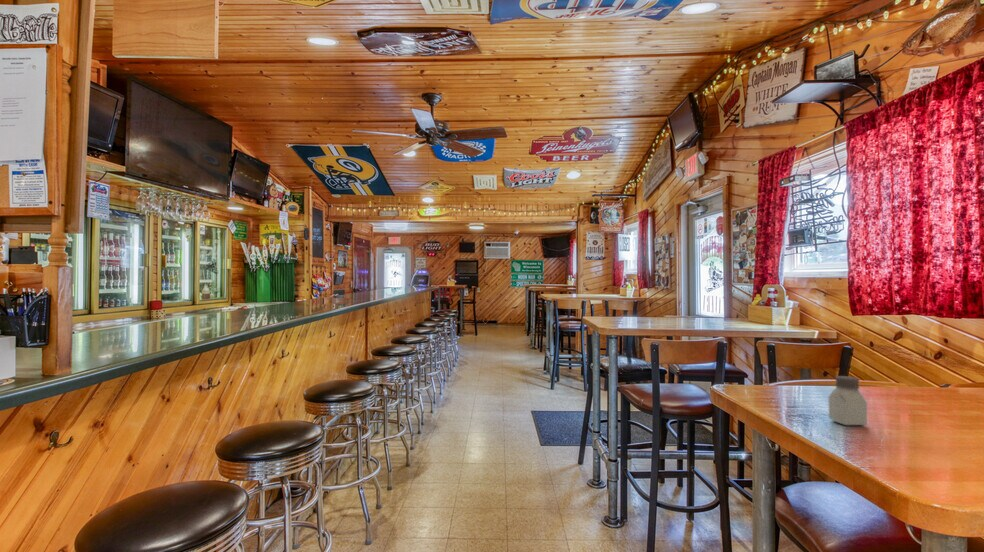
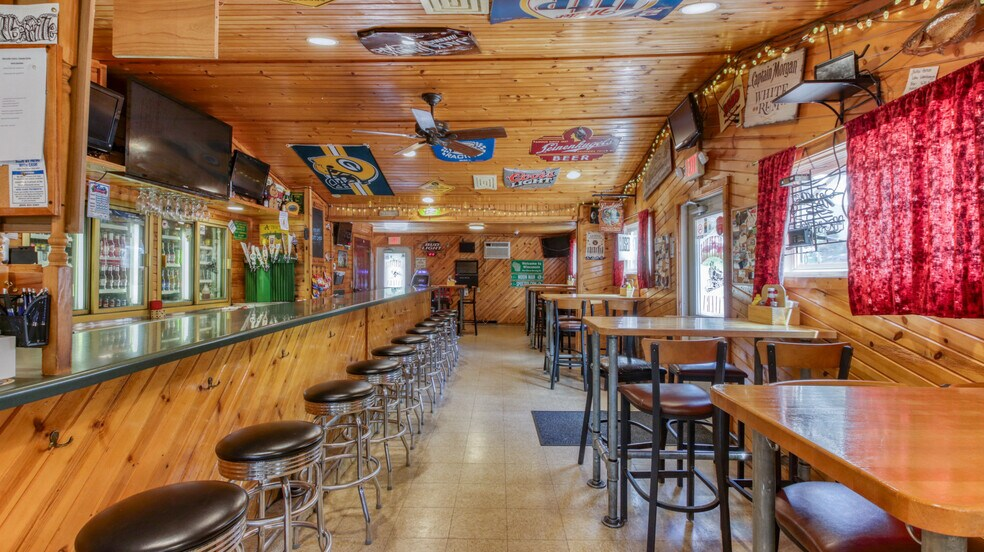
- saltshaker [828,375,868,426]
